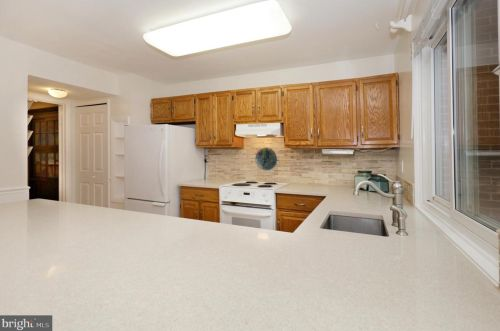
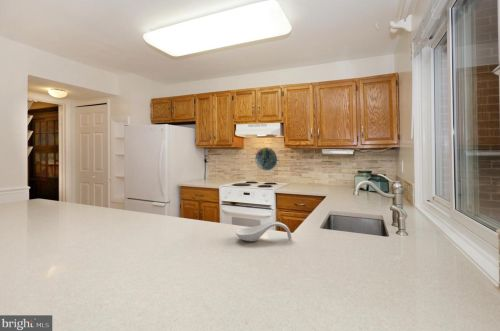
+ spoon rest [235,221,293,242]
